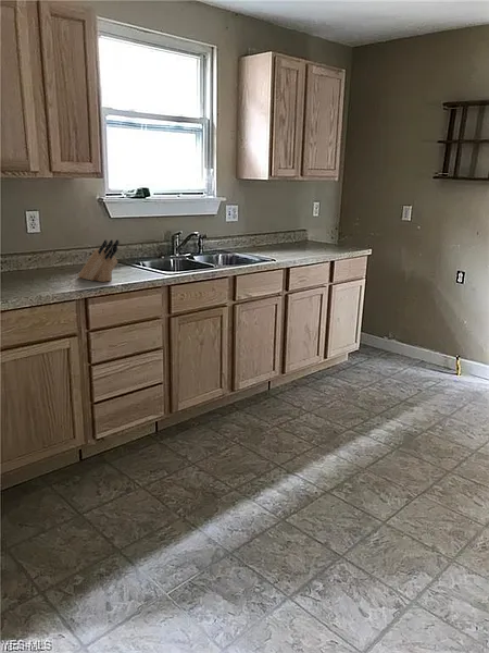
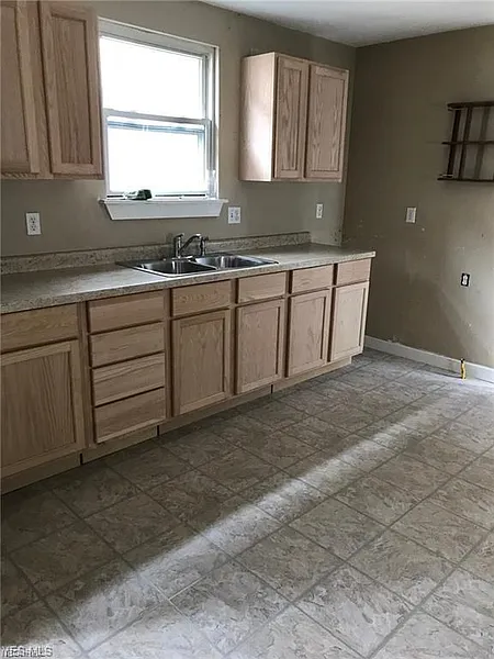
- knife block [77,238,120,283]
